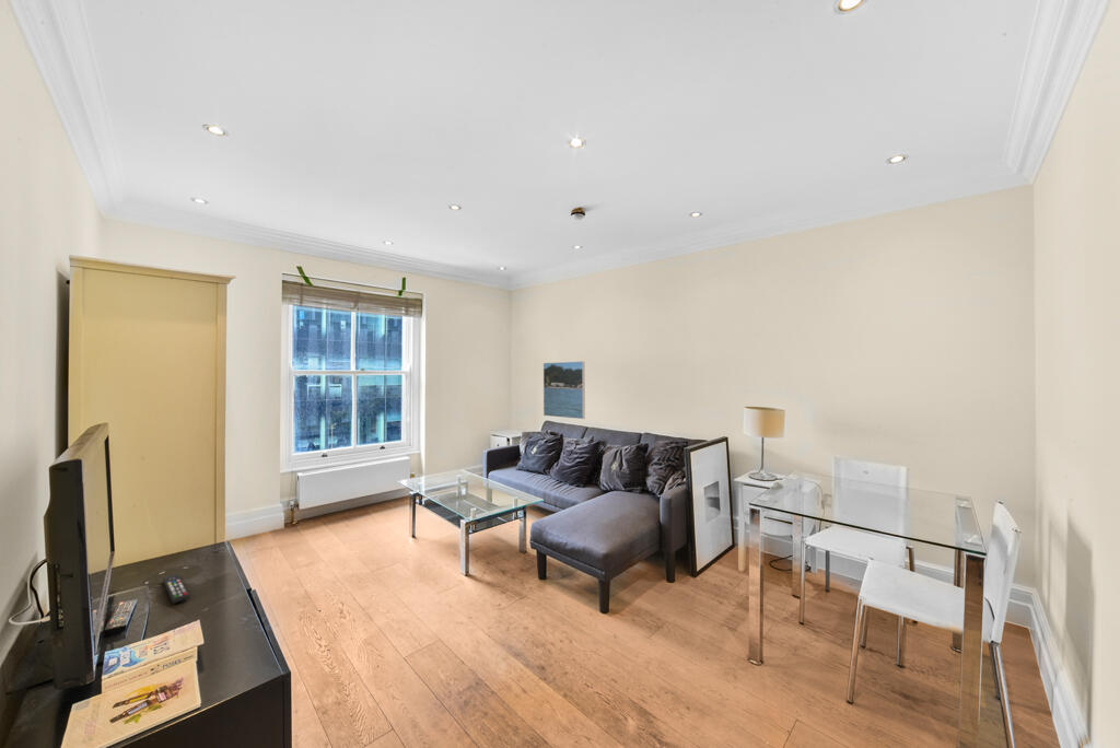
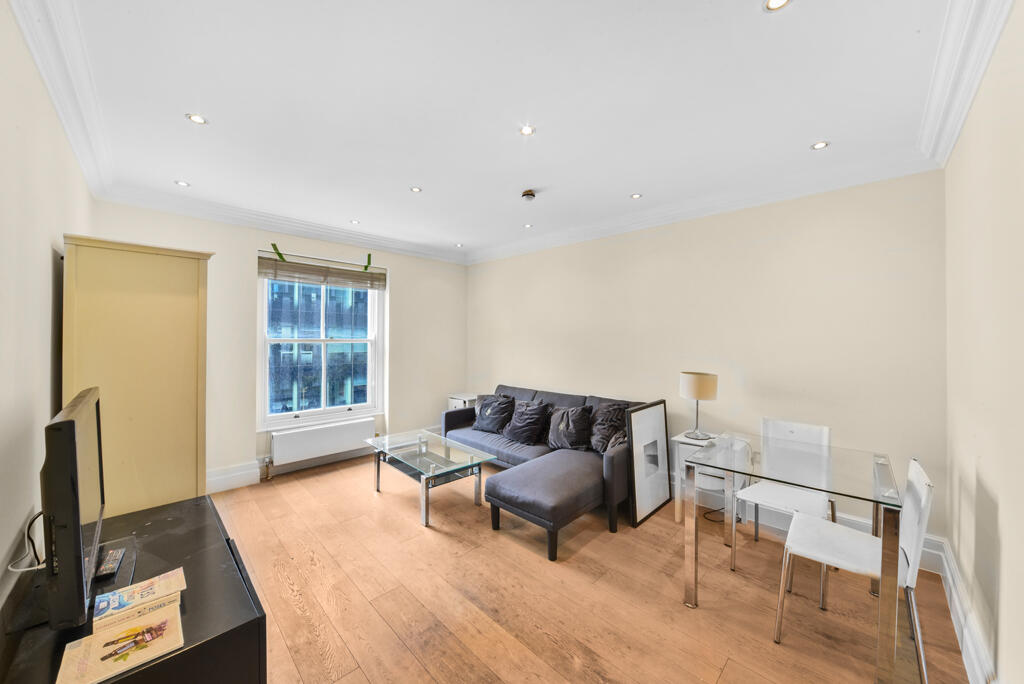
- remote control [162,573,190,605]
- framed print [542,361,586,420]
